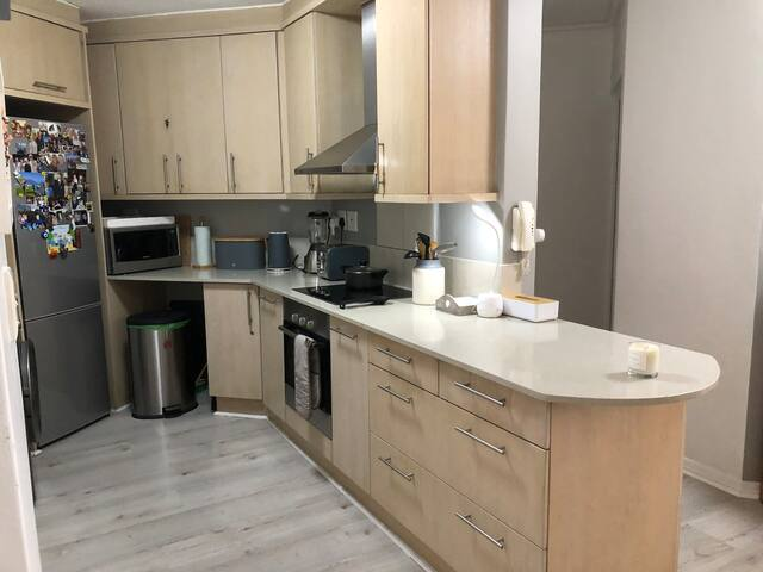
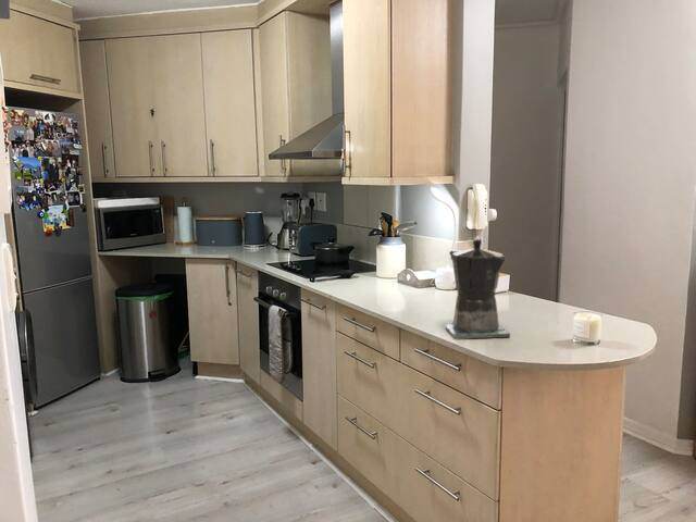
+ coffee maker [442,238,511,340]
